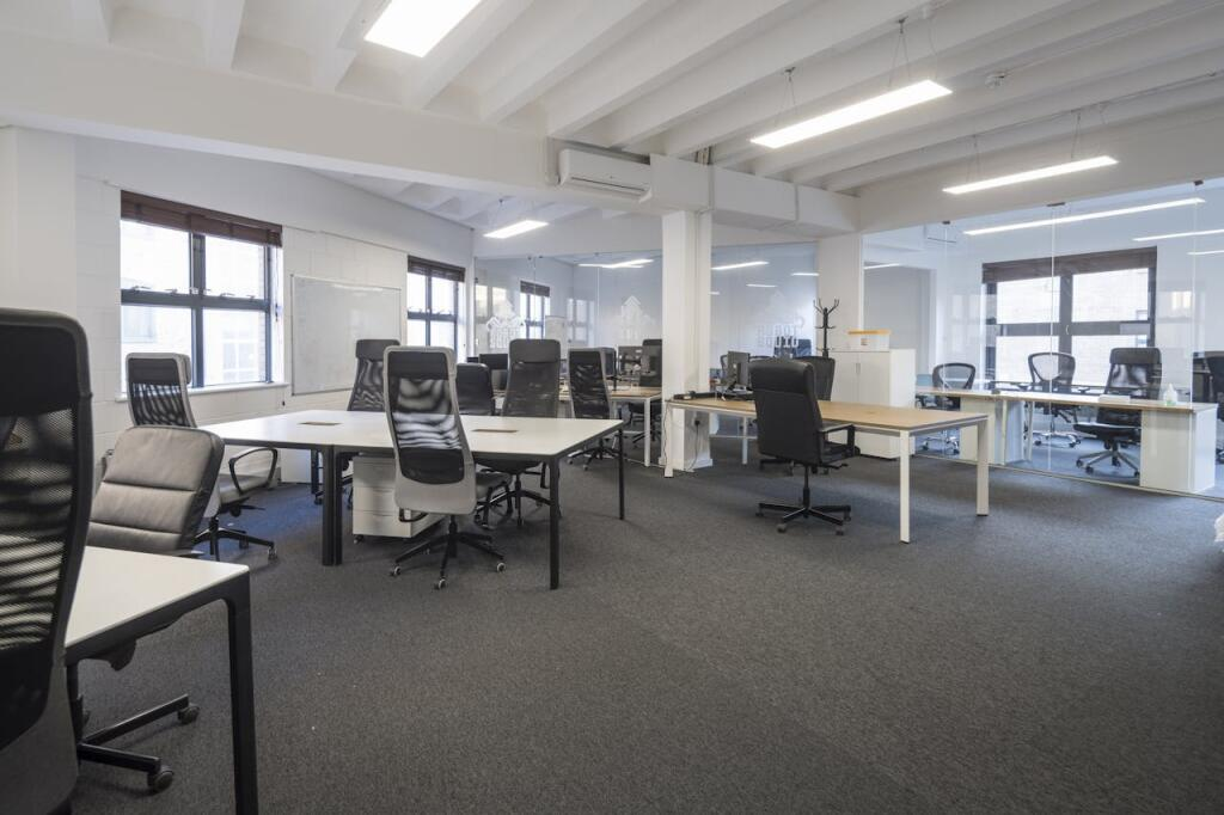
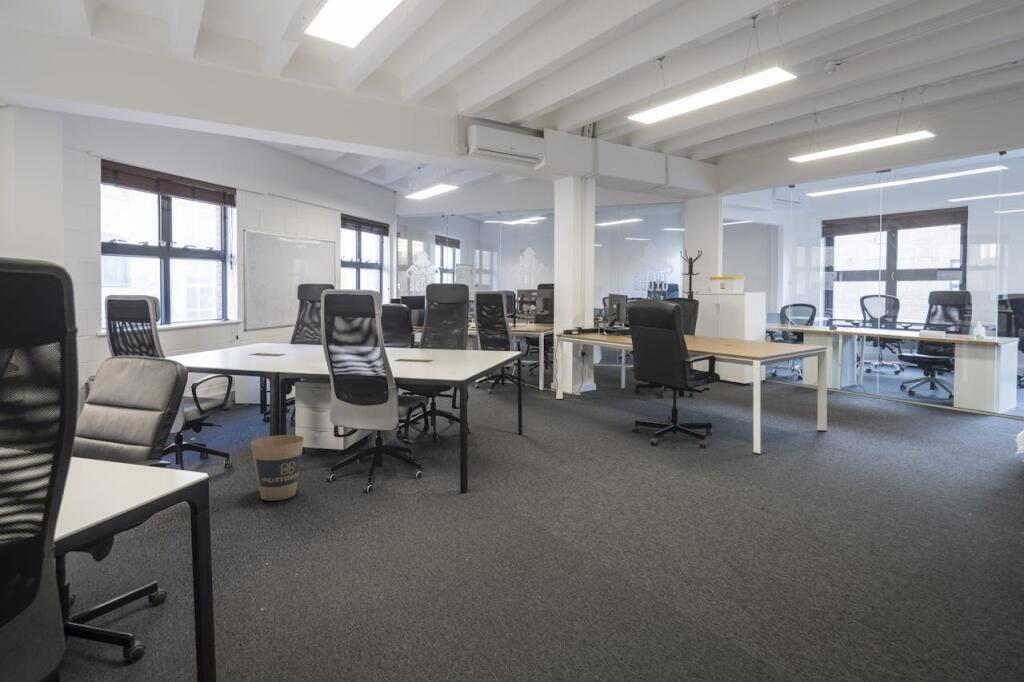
+ trash can [250,434,305,502]
